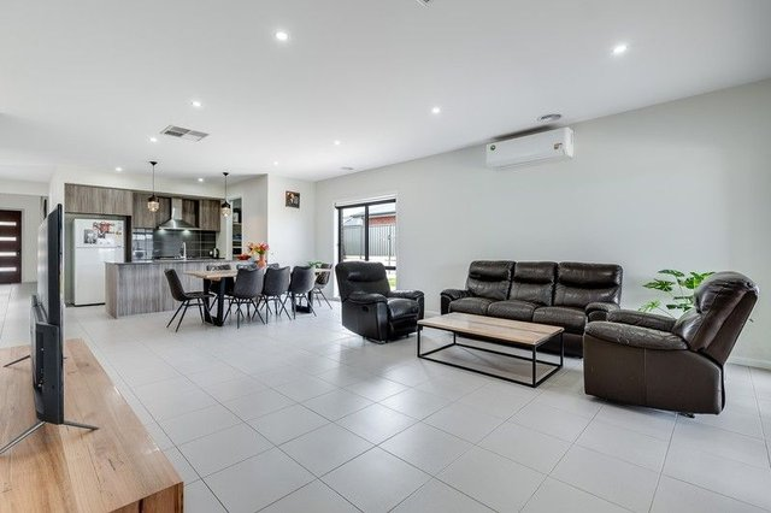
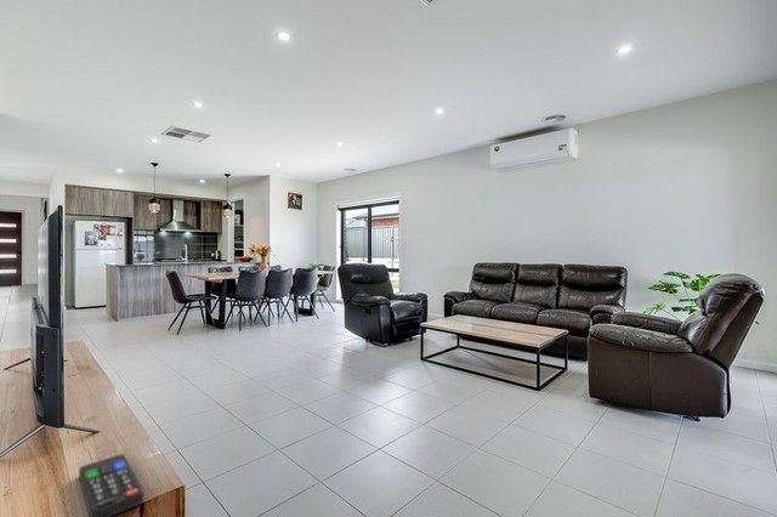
+ remote control [78,453,144,517]
